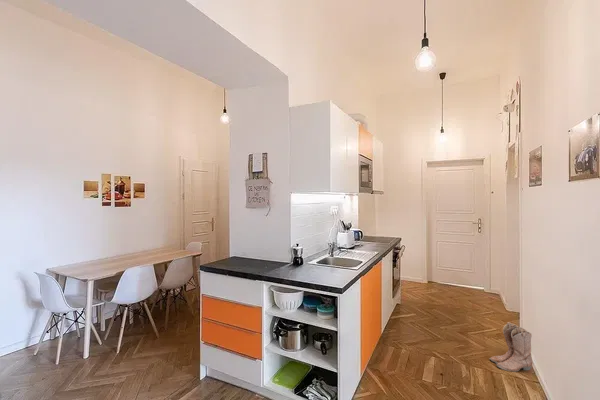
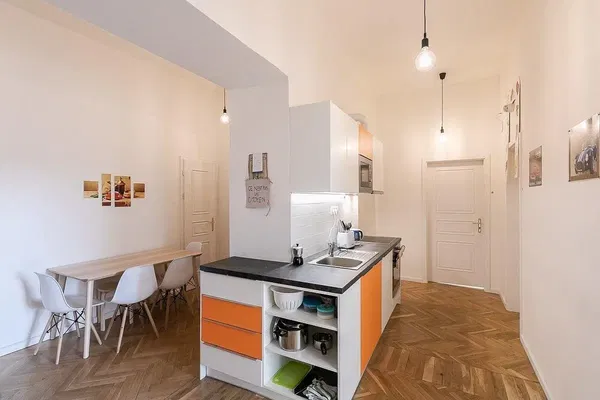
- boots [489,321,534,373]
